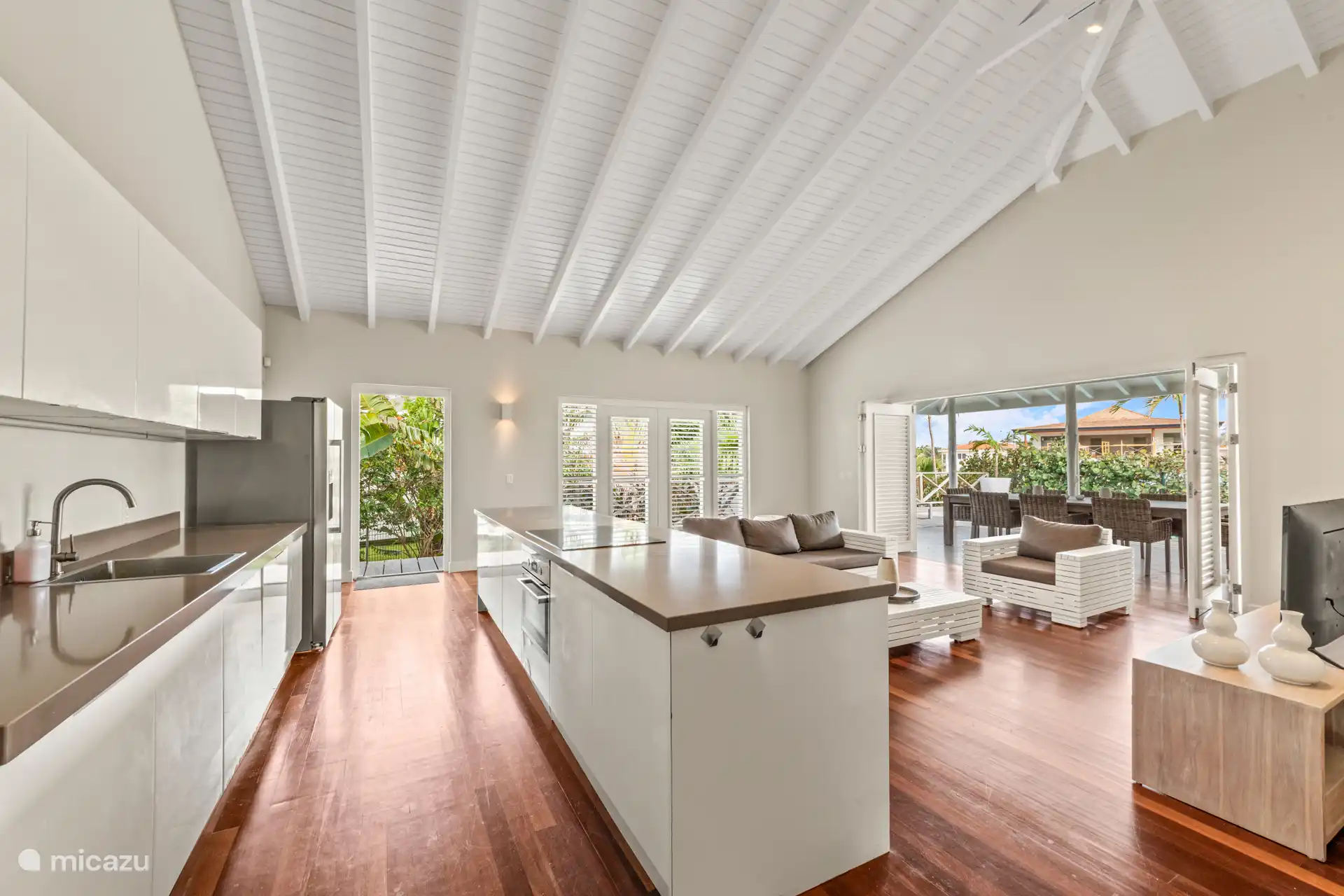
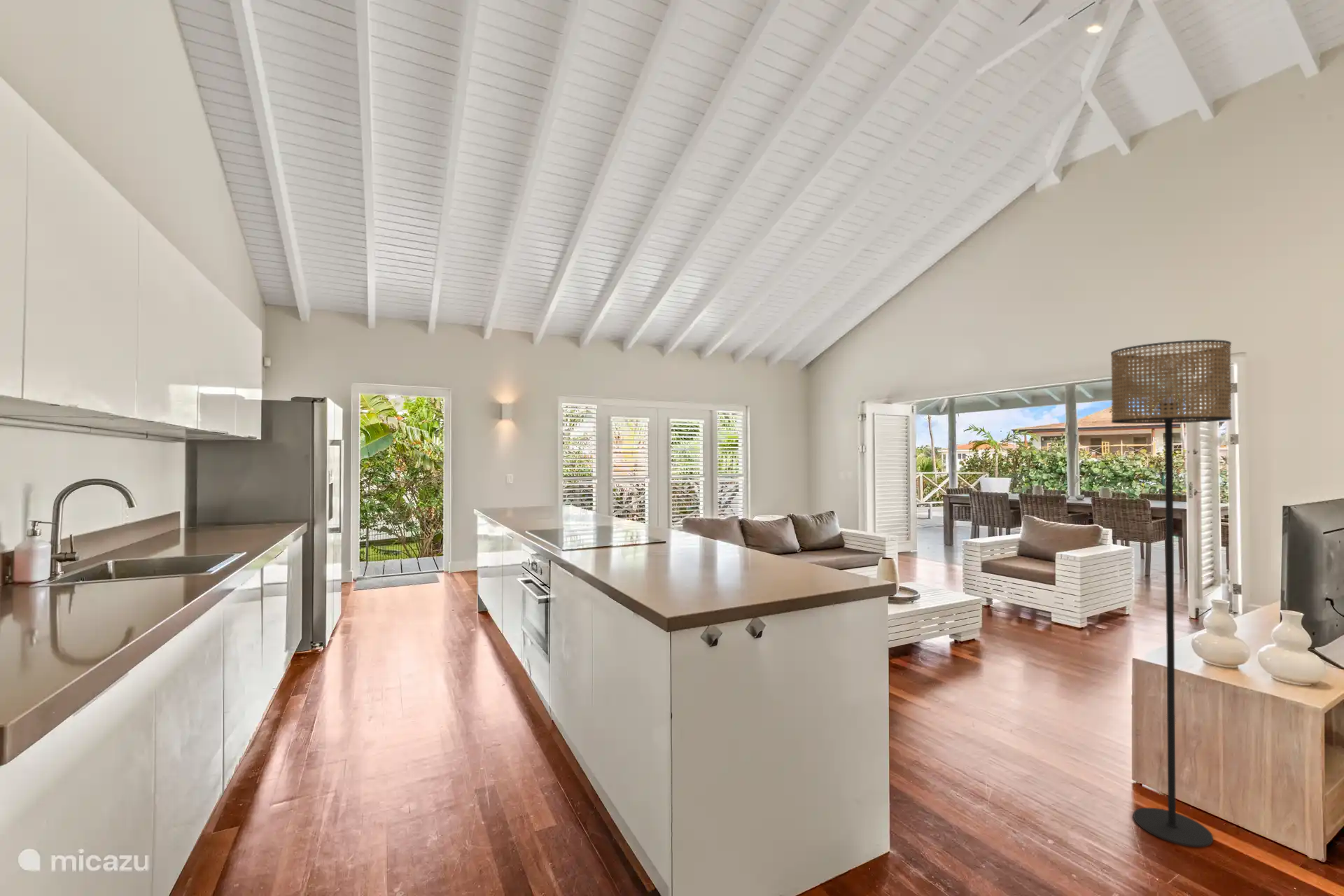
+ floor lamp [1110,339,1233,848]
